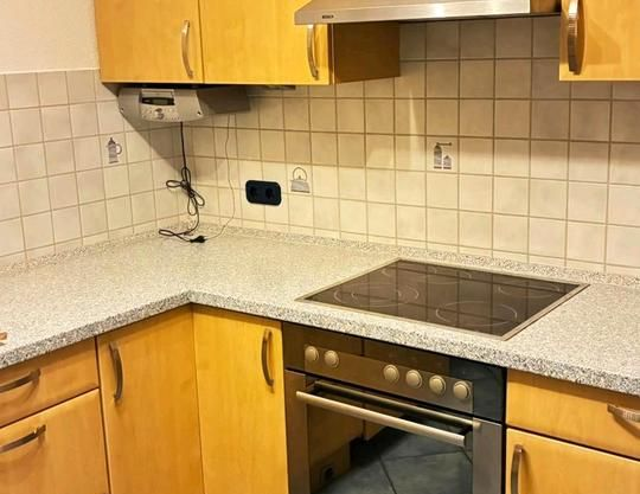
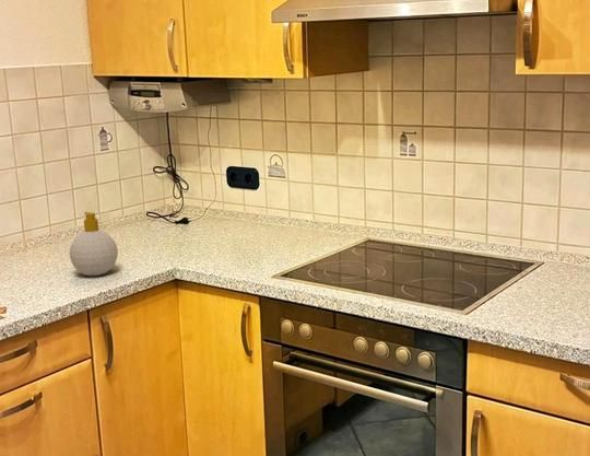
+ soap bottle [69,211,119,277]
